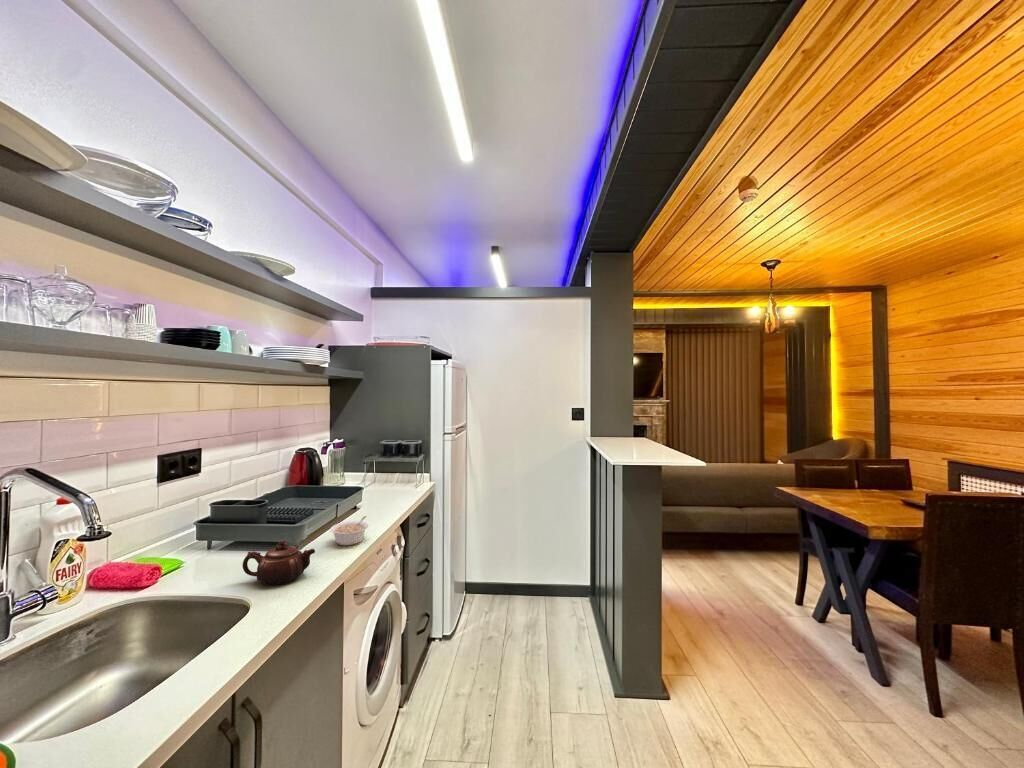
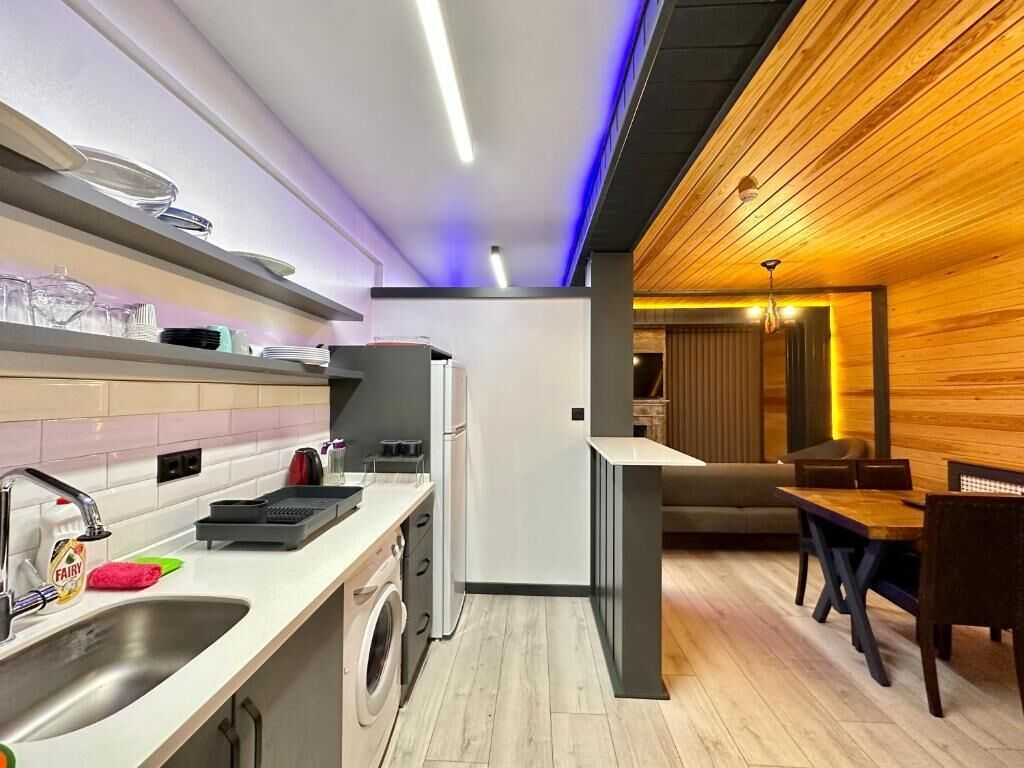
- teapot [242,540,316,586]
- legume [329,515,369,546]
